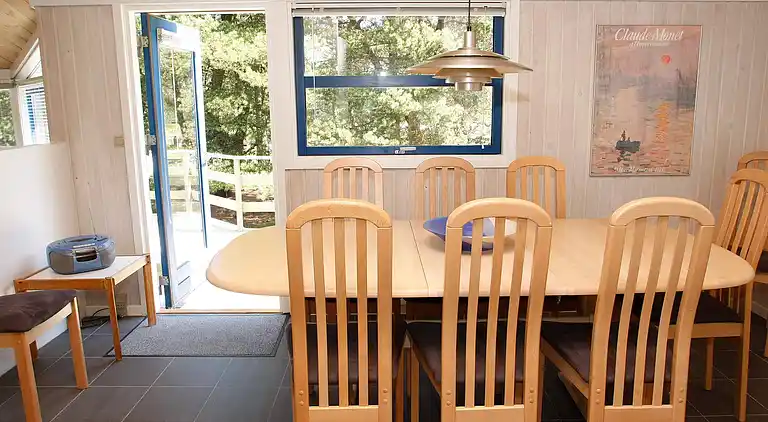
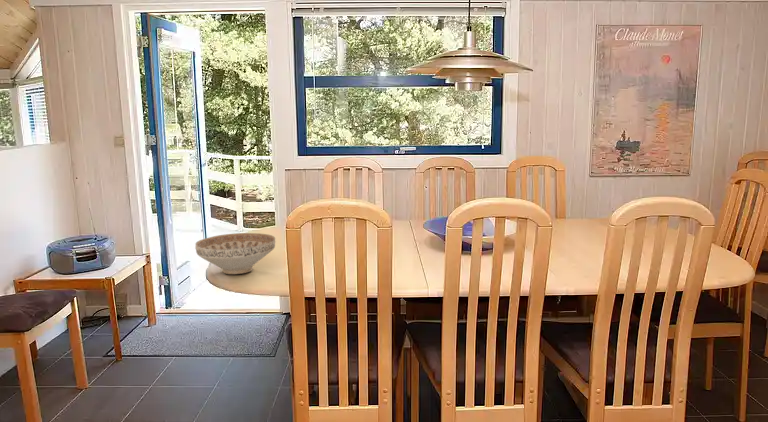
+ decorative bowl [194,232,276,275]
